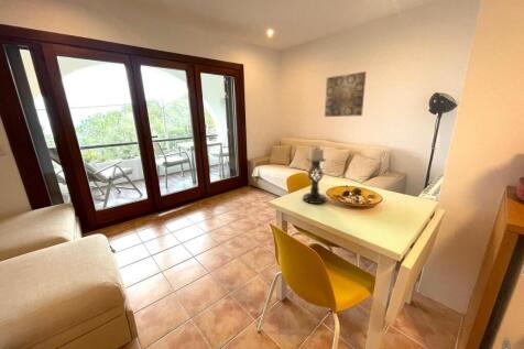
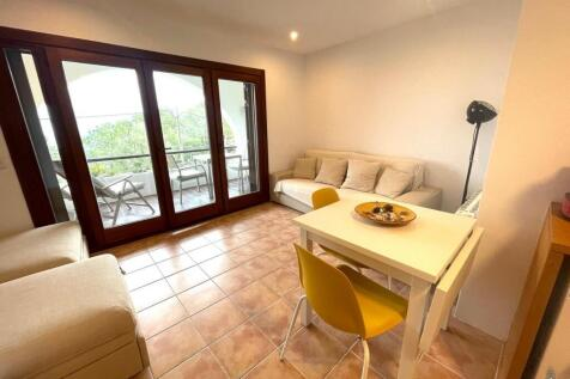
- wall art [324,70,368,118]
- candle holder [302,145,328,205]
